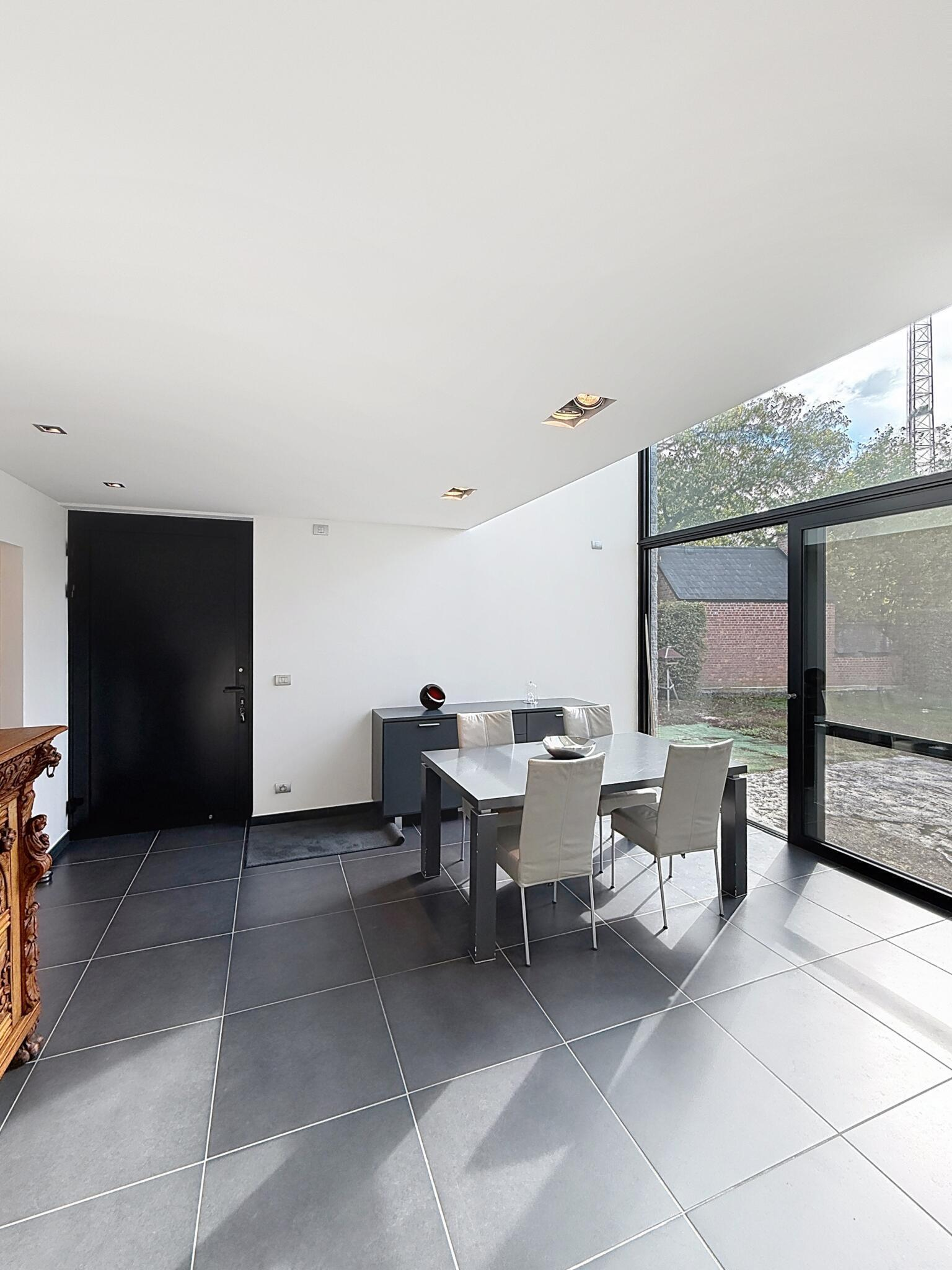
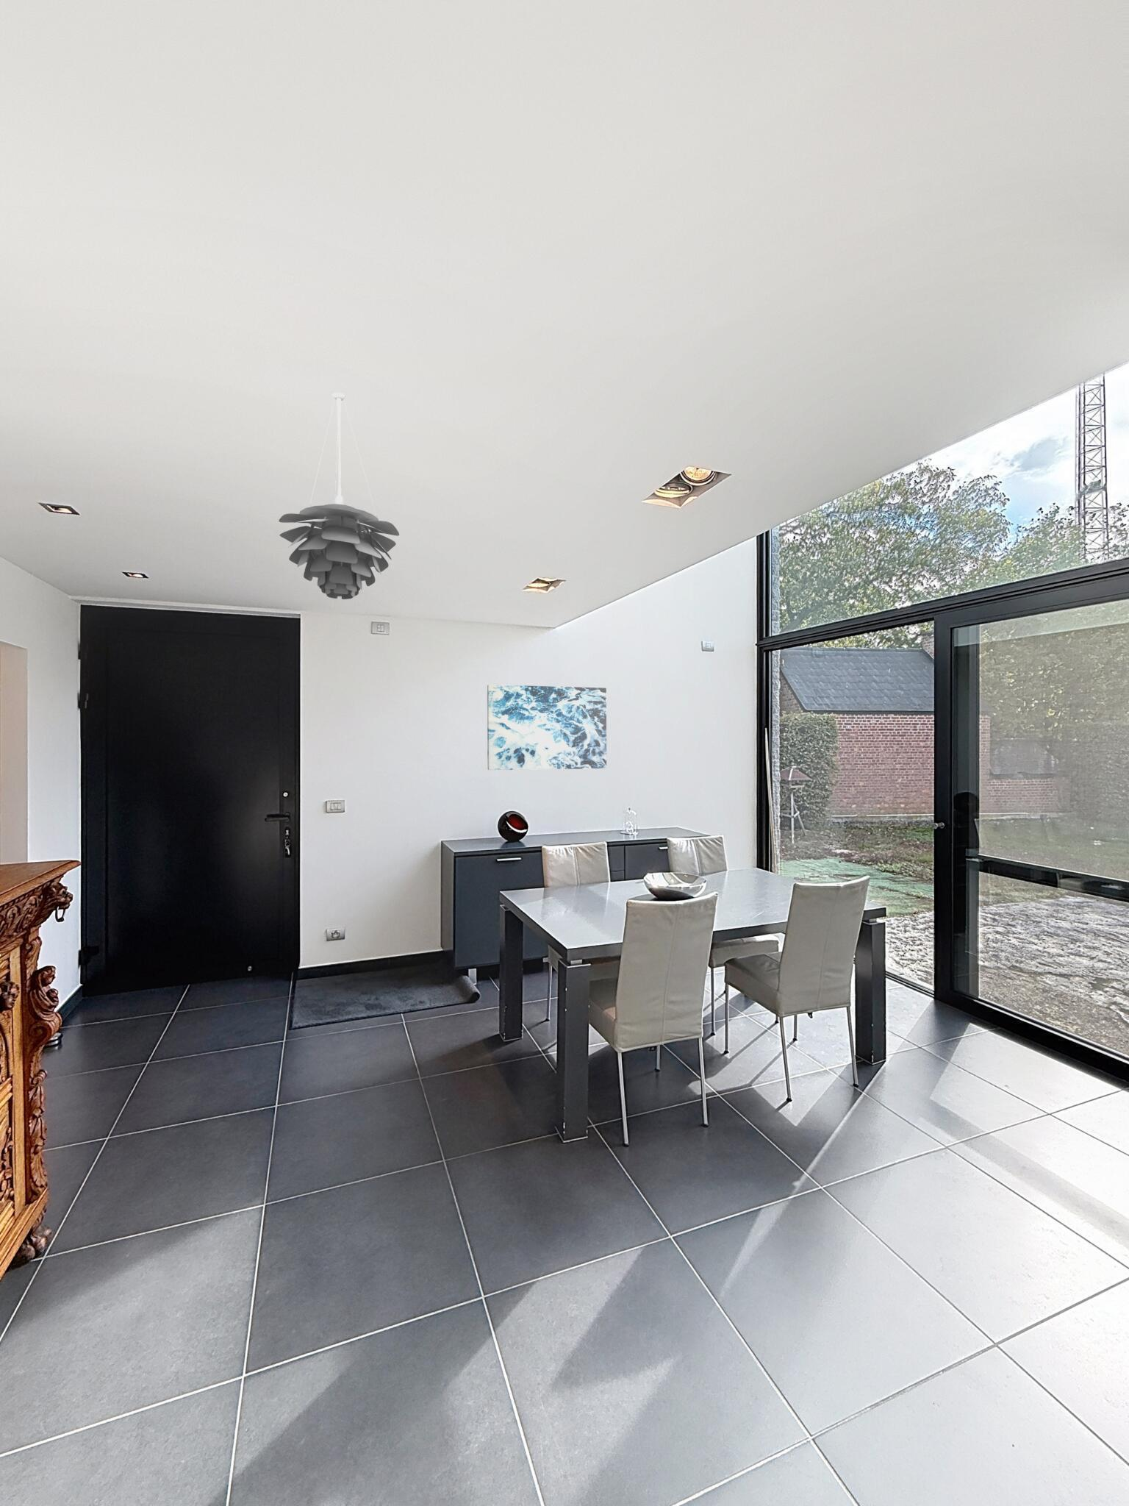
+ pendant light [279,393,400,600]
+ wall art [486,684,607,771]
